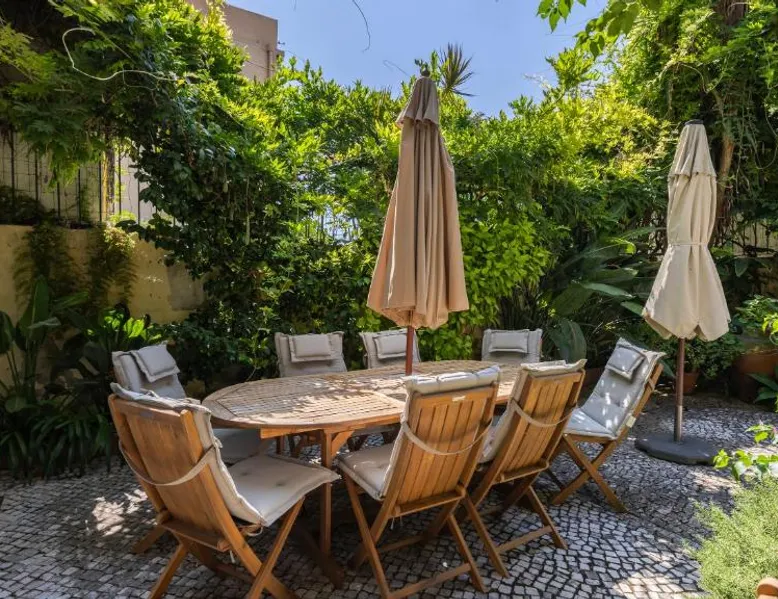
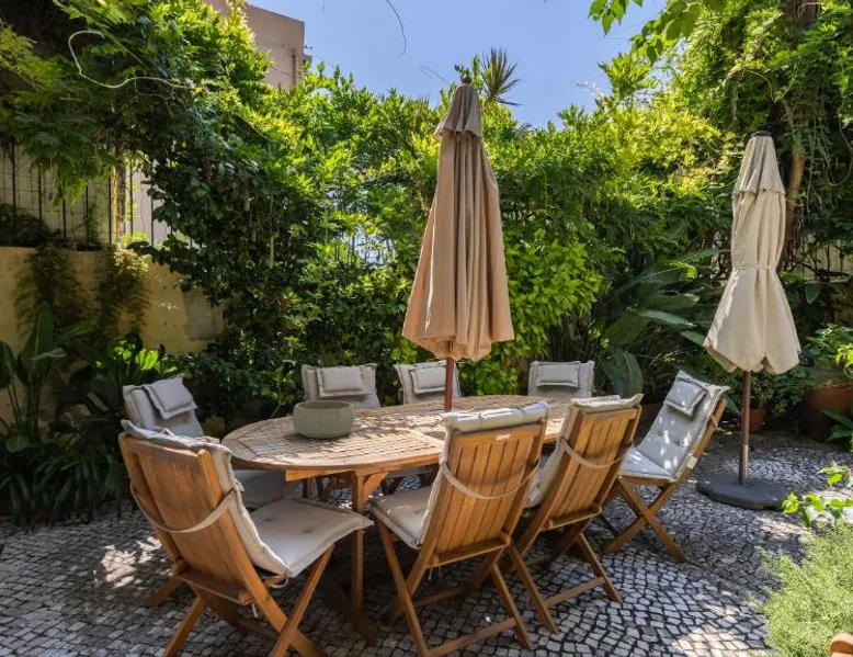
+ decorative bowl [292,399,355,440]
